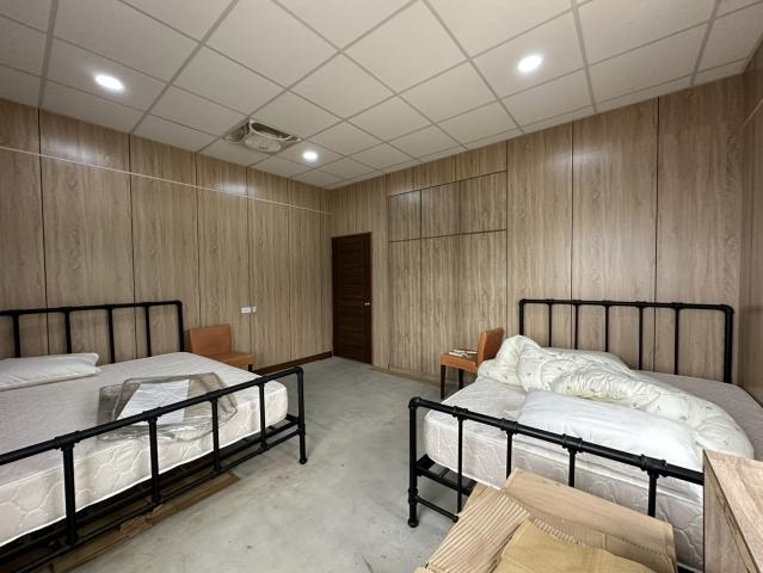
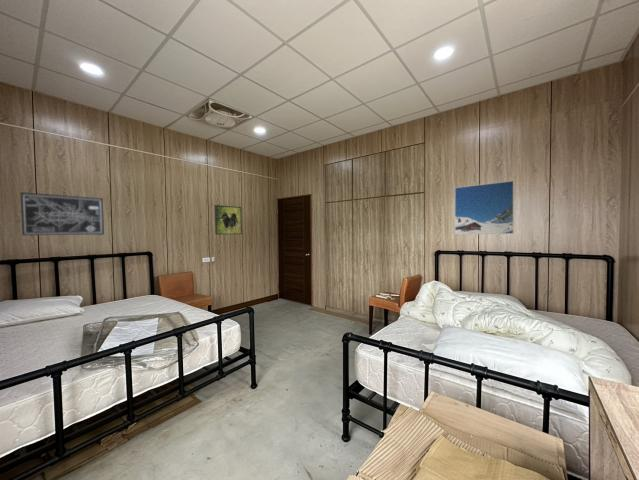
+ wall art [20,191,105,236]
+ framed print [454,180,515,235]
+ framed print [214,204,243,235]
